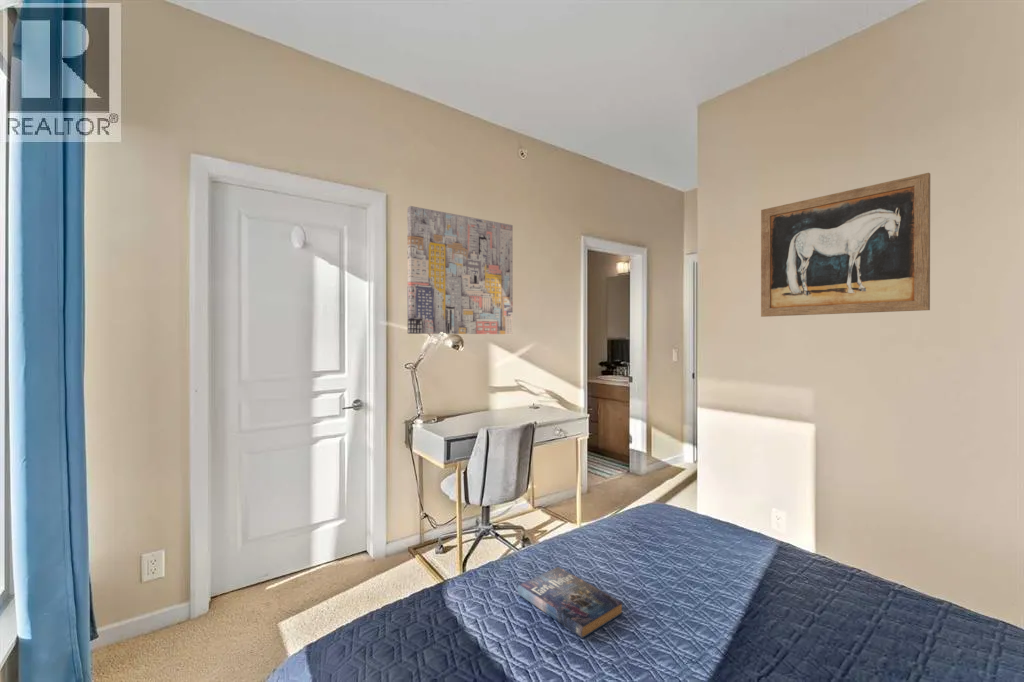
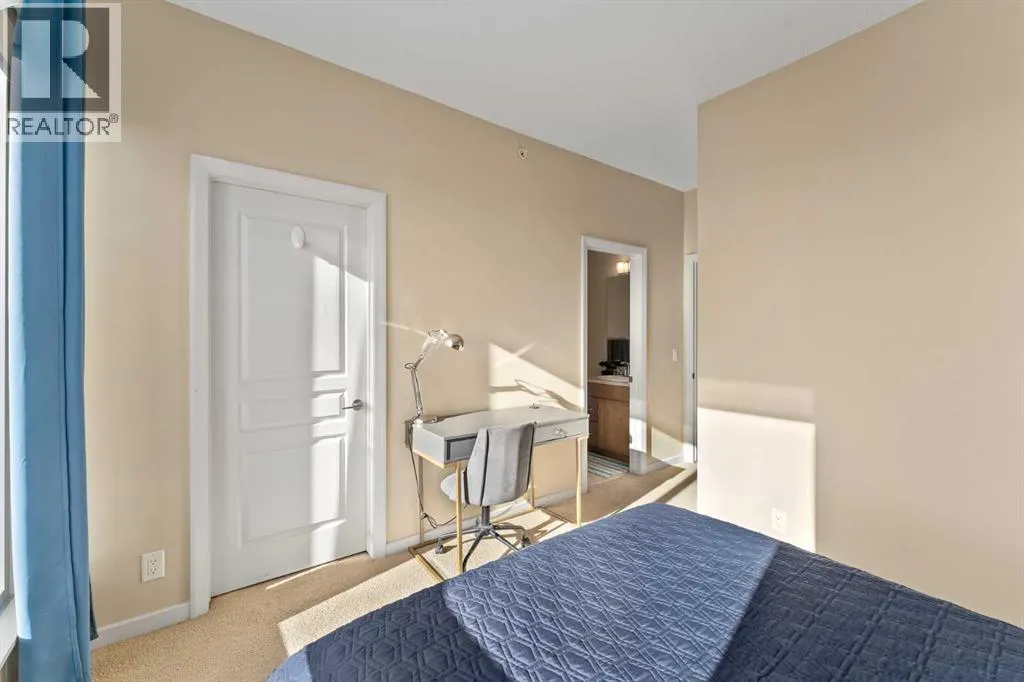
- wall art [406,205,514,335]
- wall art [760,172,931,318]
- book [517,566,624,639]
